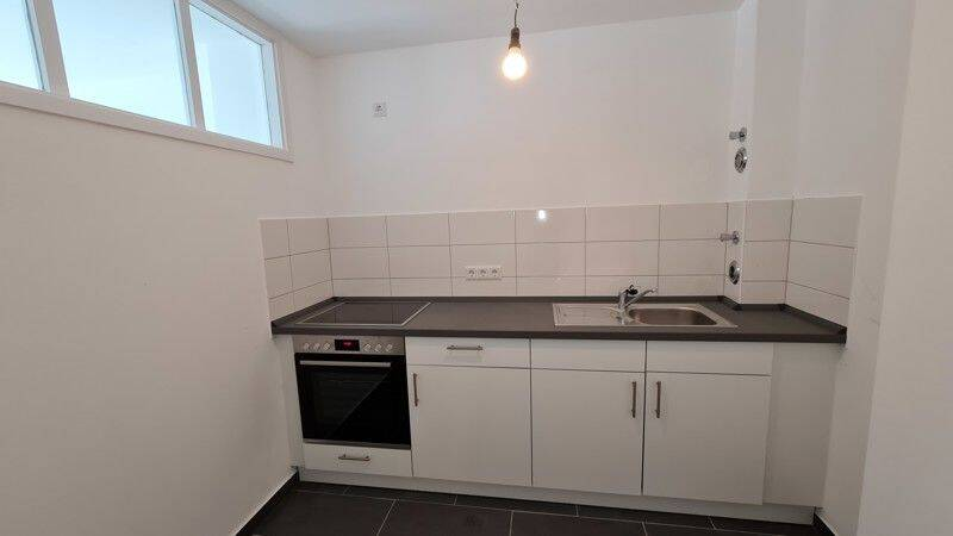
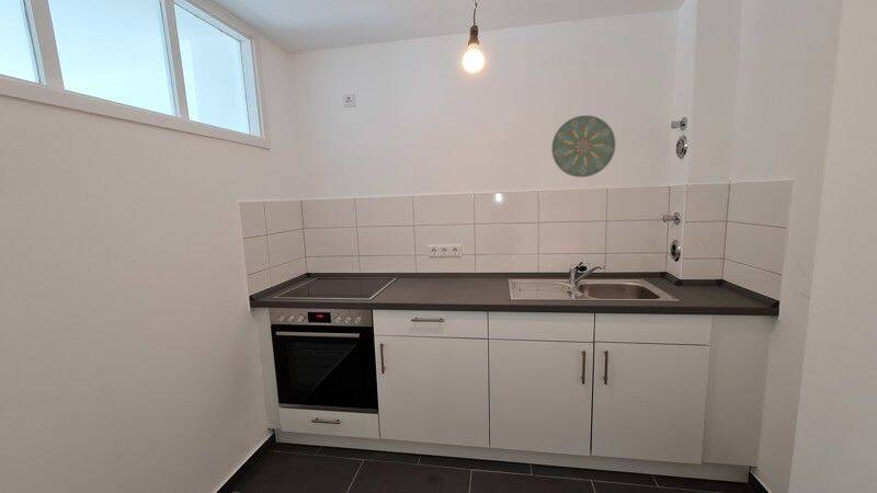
+ decorative plate [550,114,616,179]
